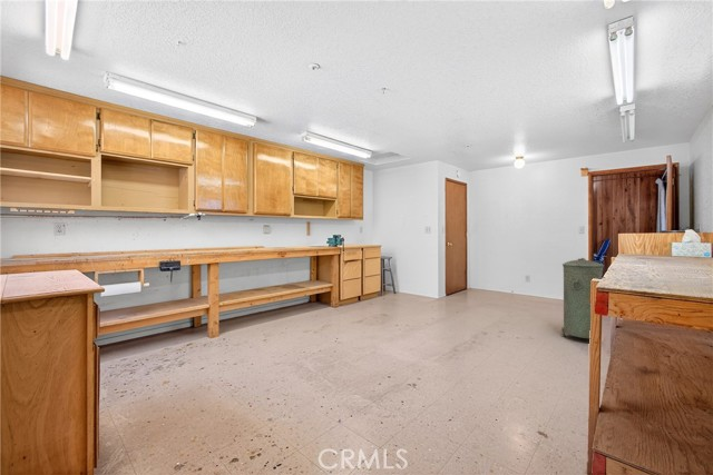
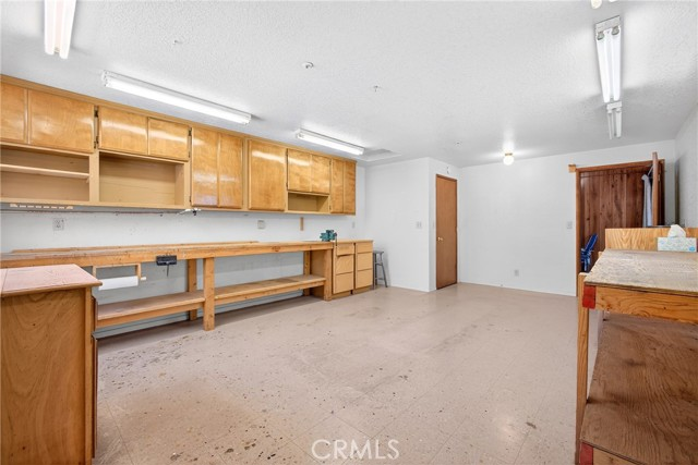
- trash can [560,257,605,339]
